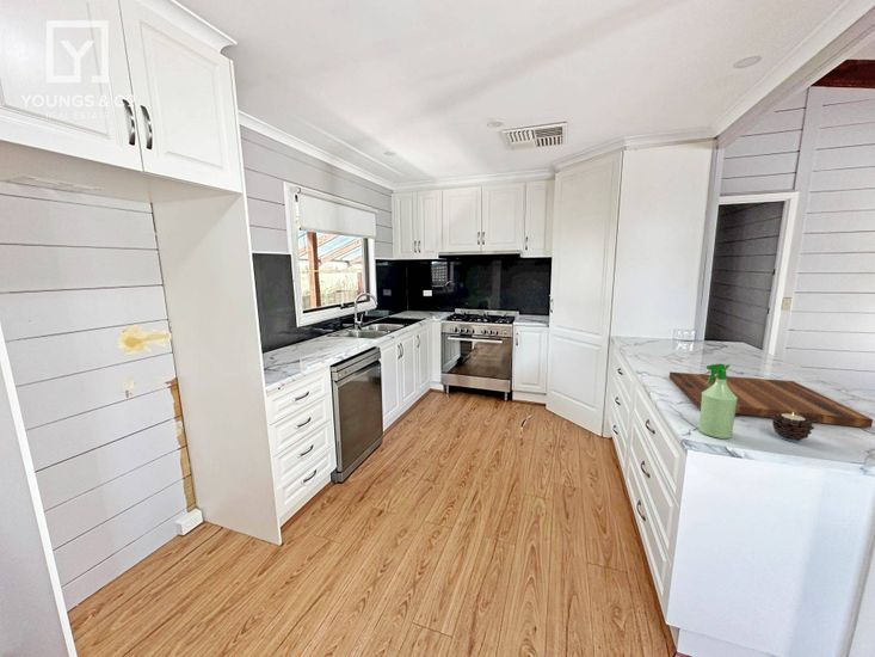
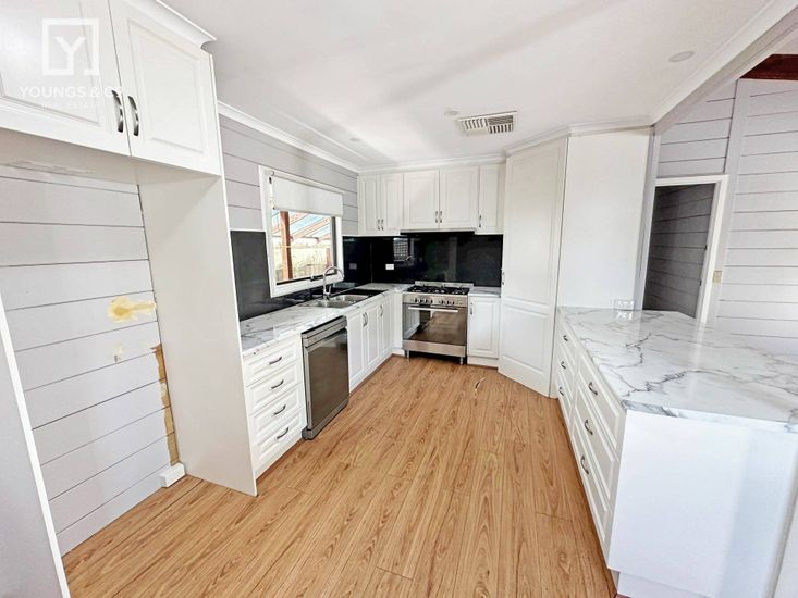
- candle [770,412,815,443]
- spray bottle [697,362,738,440]
- cutting board [668,370,874,429]
